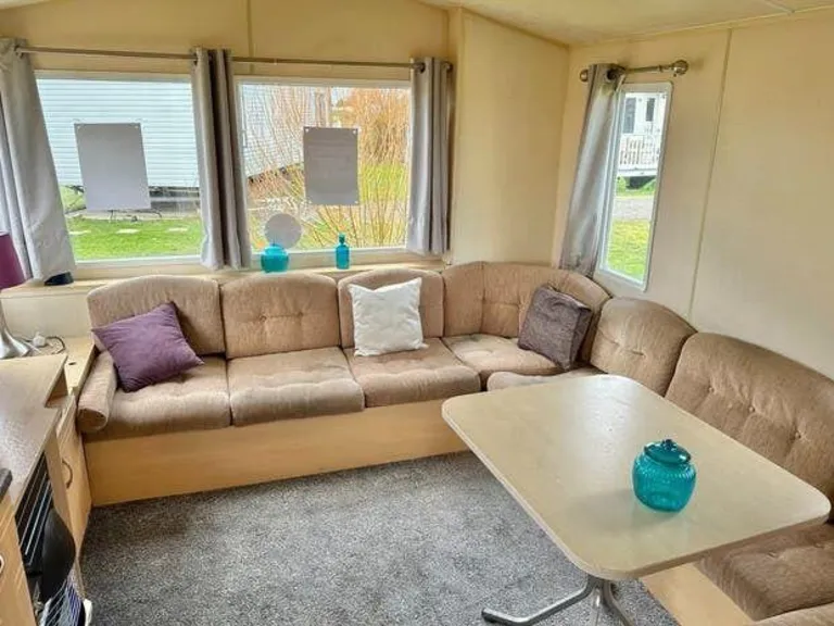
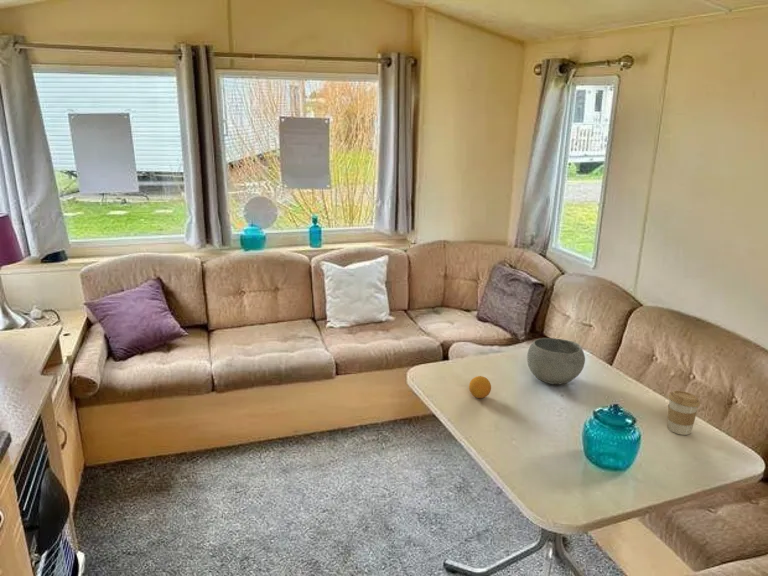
+ coffee cup [667,389,701,436]
+ fruit [468,375,492,399]
+ bowl [526,337,586,385]
